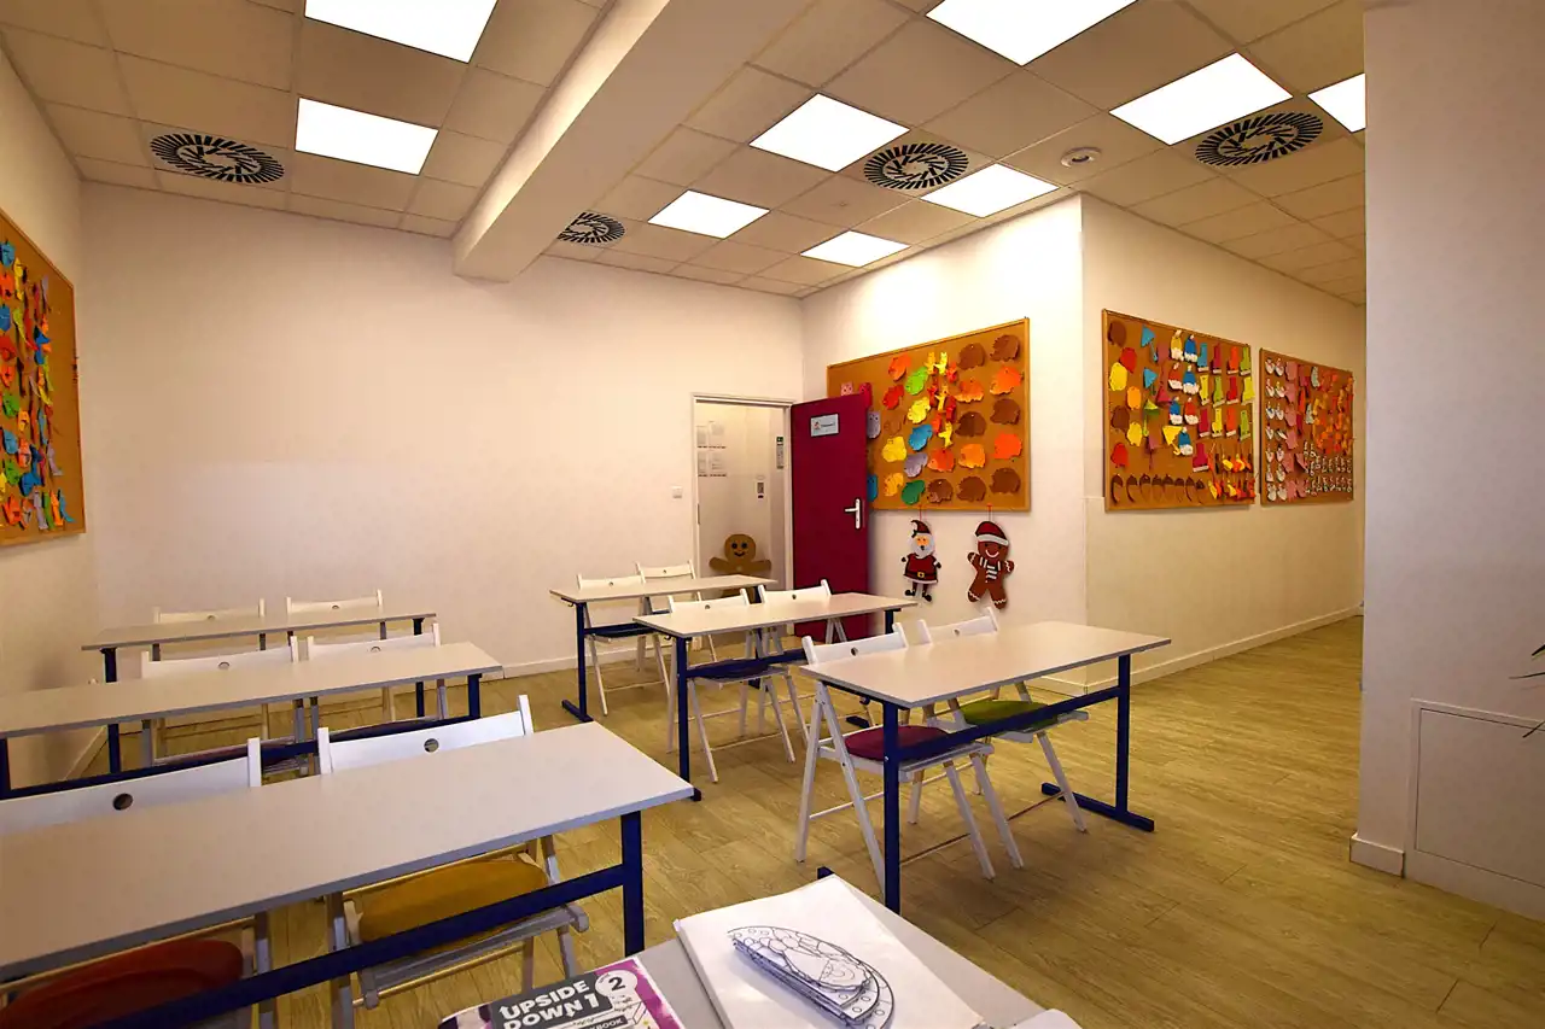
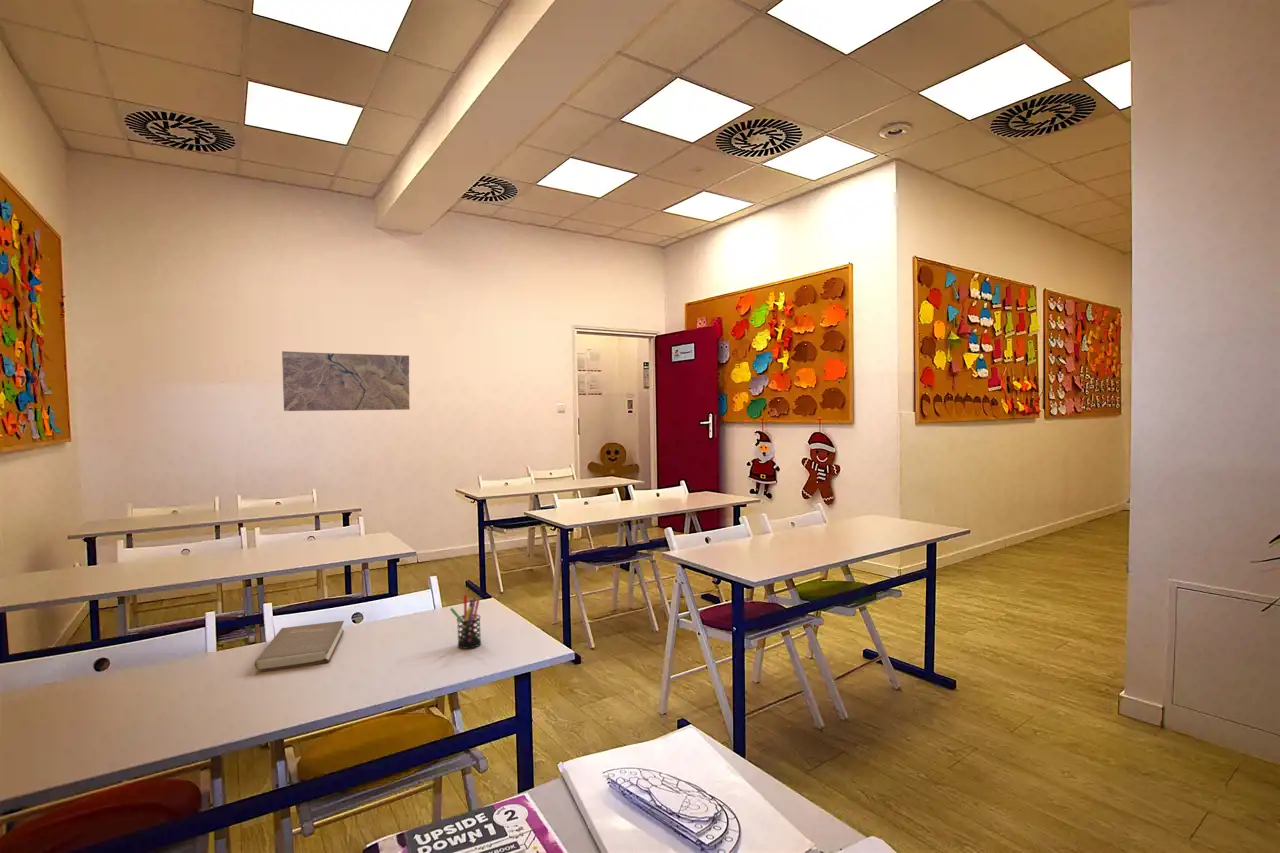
+ pen holder [449,594,482,650]
+ book [254,620,345,672]
+ map [281,350,411,412]
